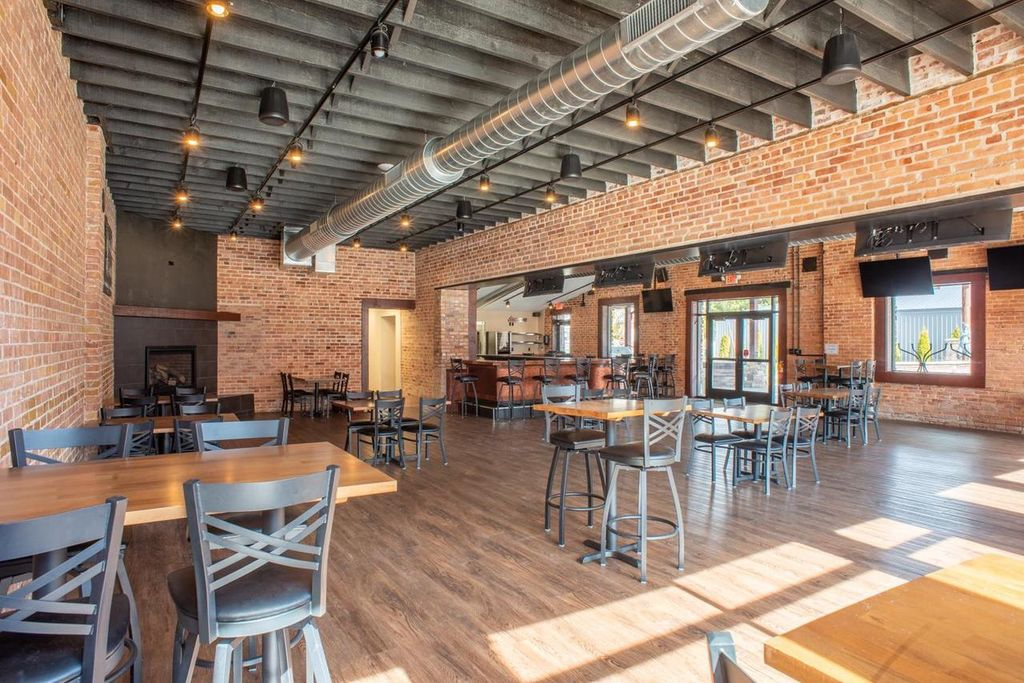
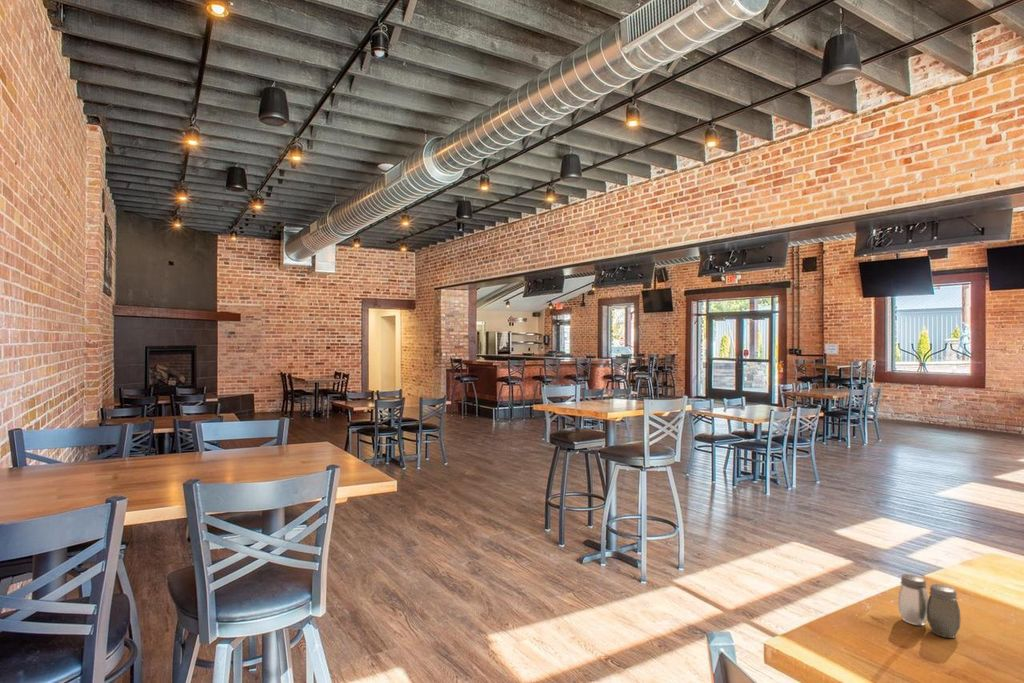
+ salt and pepper shaker [897,573,962,639]
